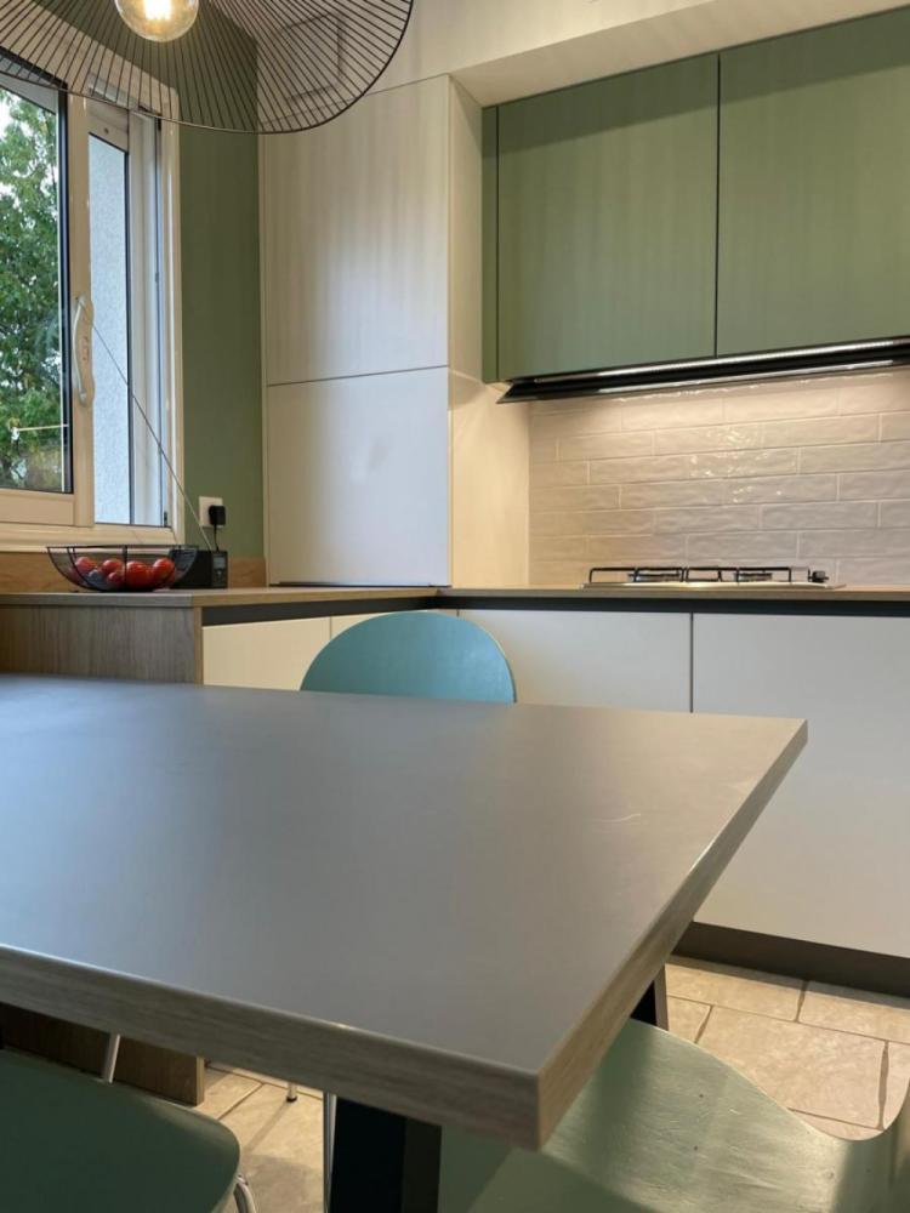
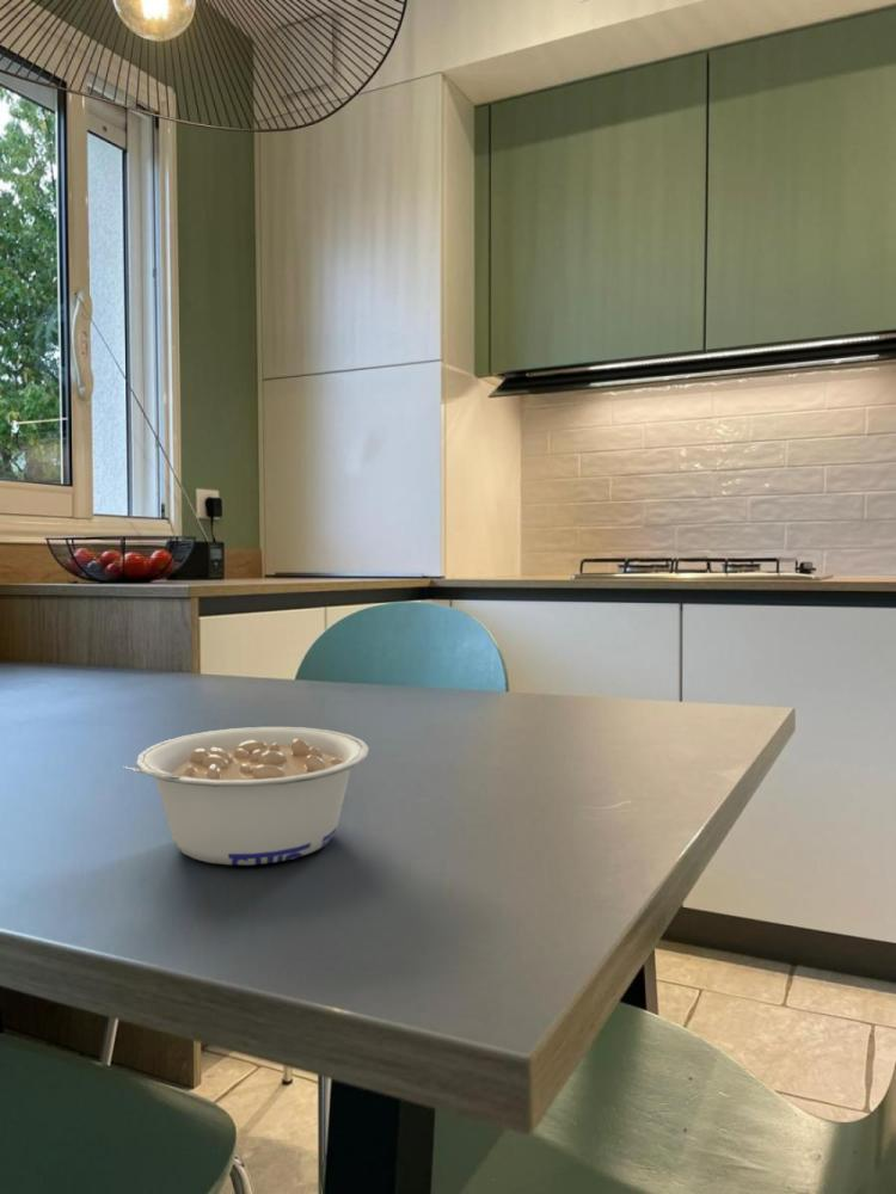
+ legume [122,726,370,866]
